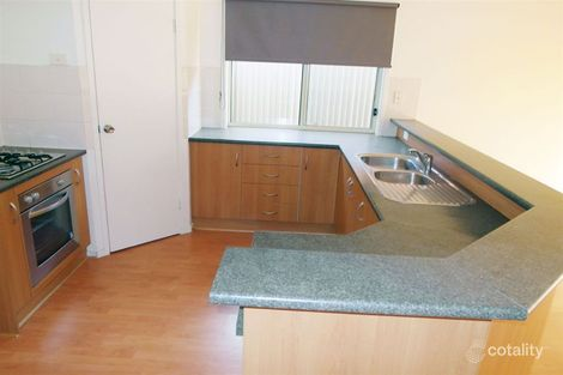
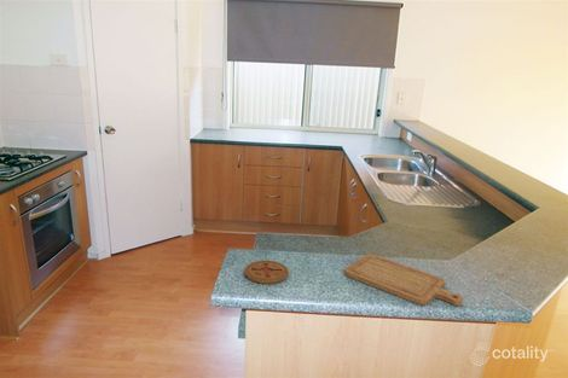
+ coaster [243,260,290,285]
+ chopping board [343,254,464,307]
